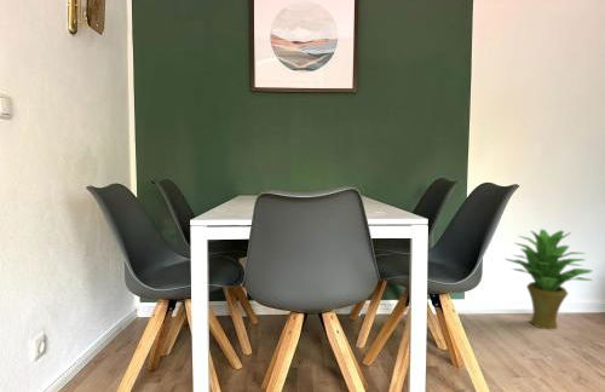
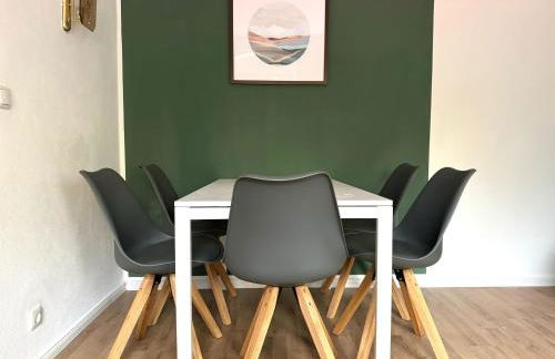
- potted plant [505,229,594,330]
